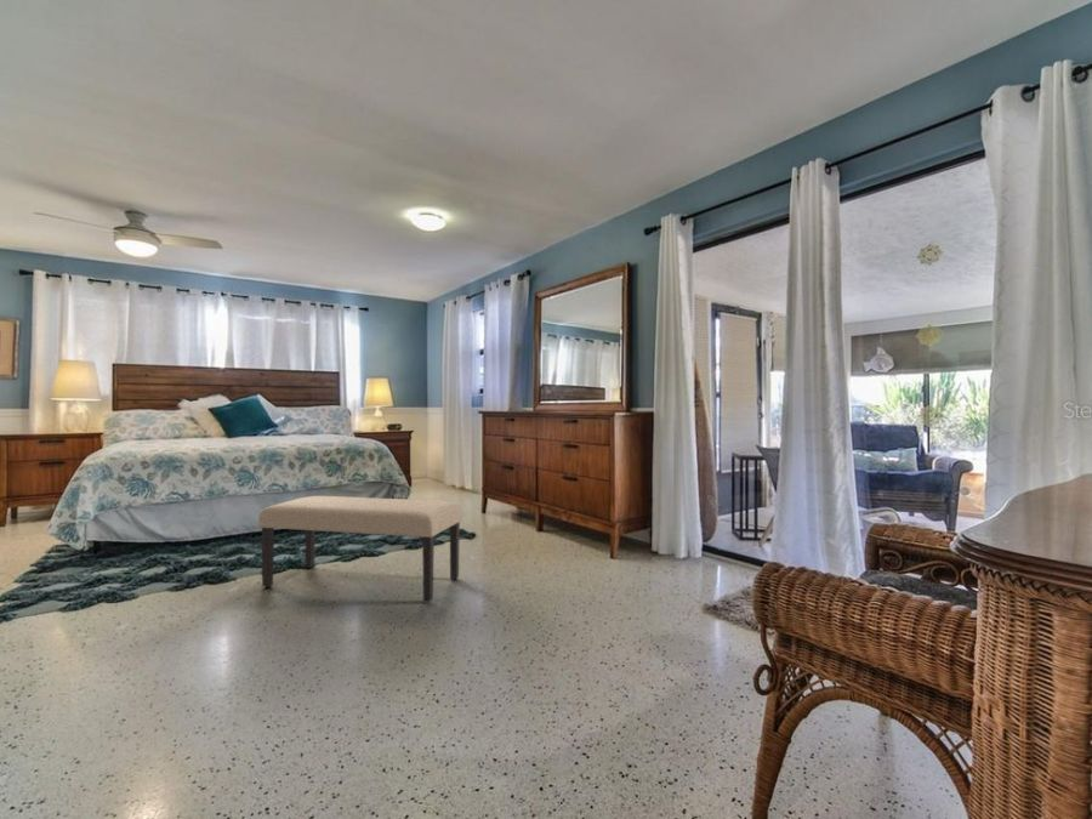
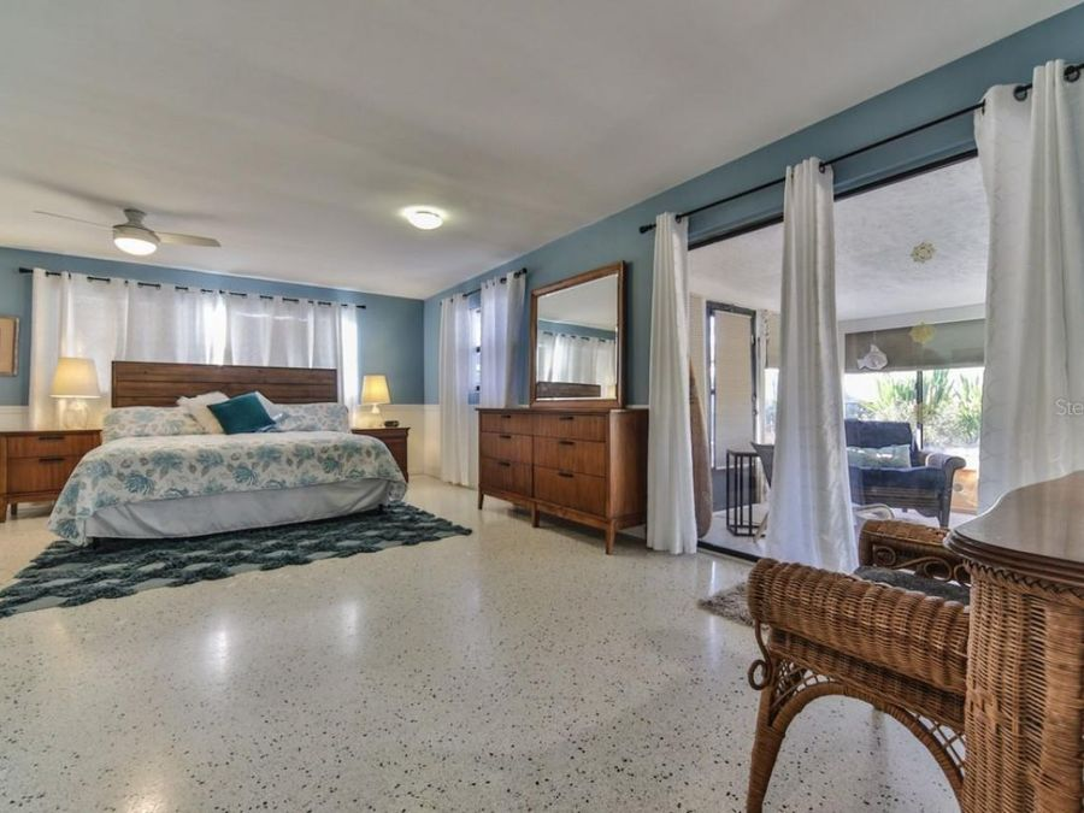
- bench [257,495,463,603]
